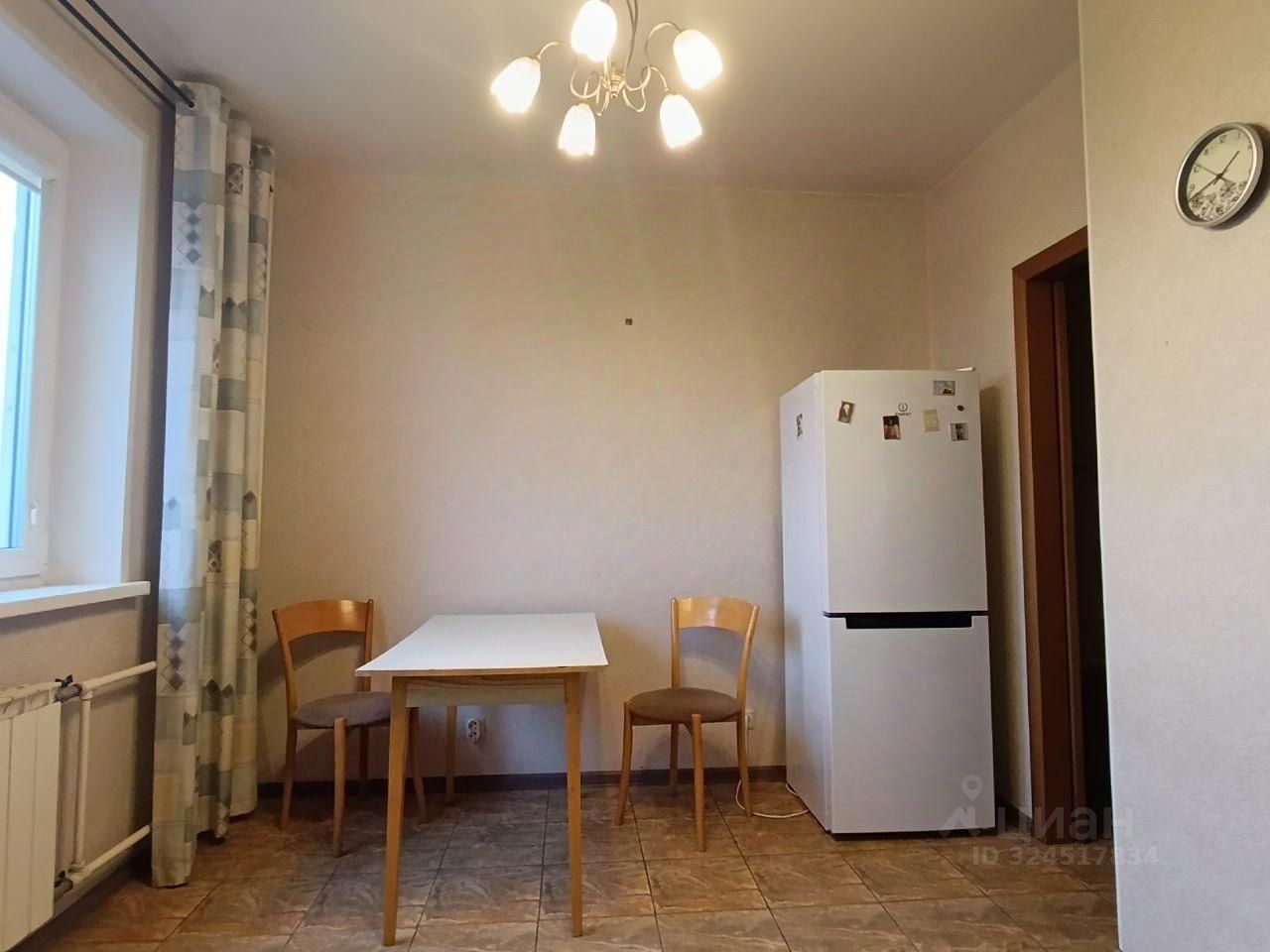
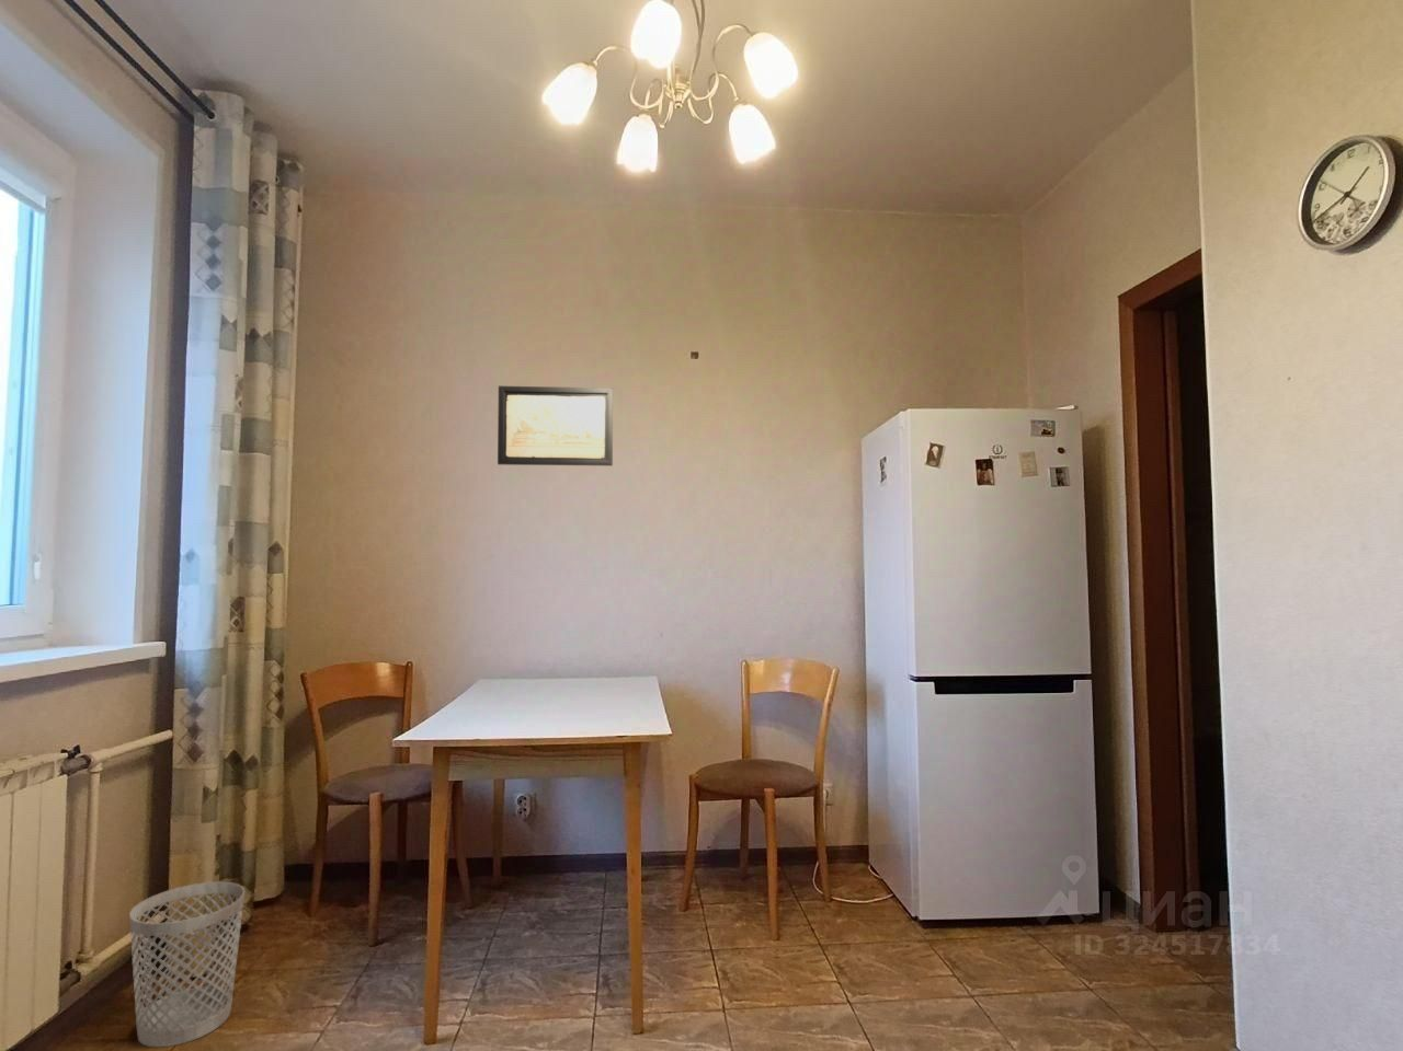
+ wastebasket [128,881,245,1049]
+ wall art [496,385,614,466]
